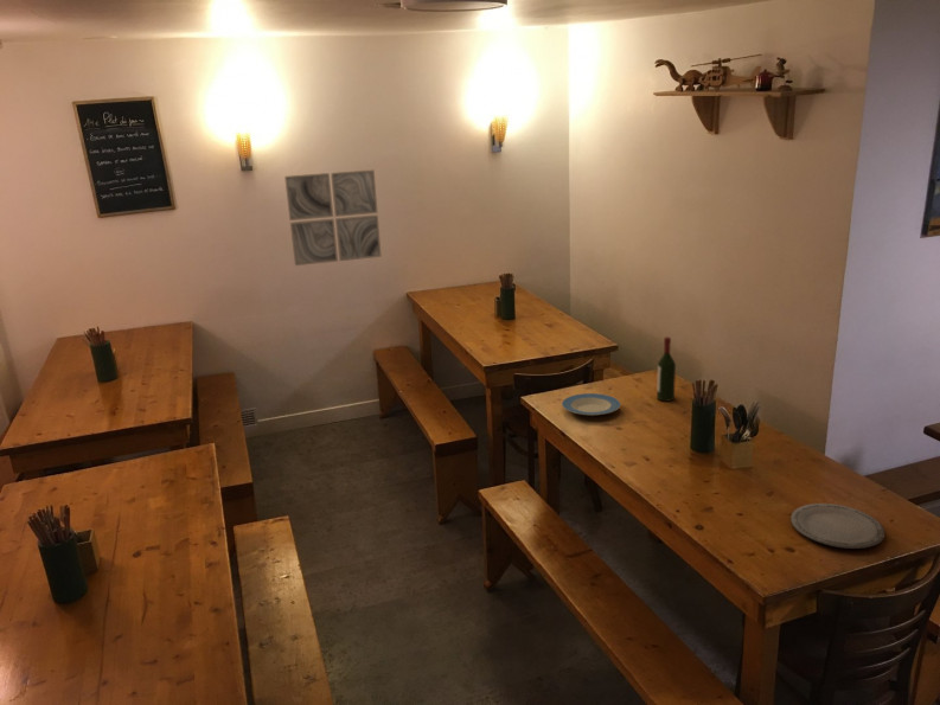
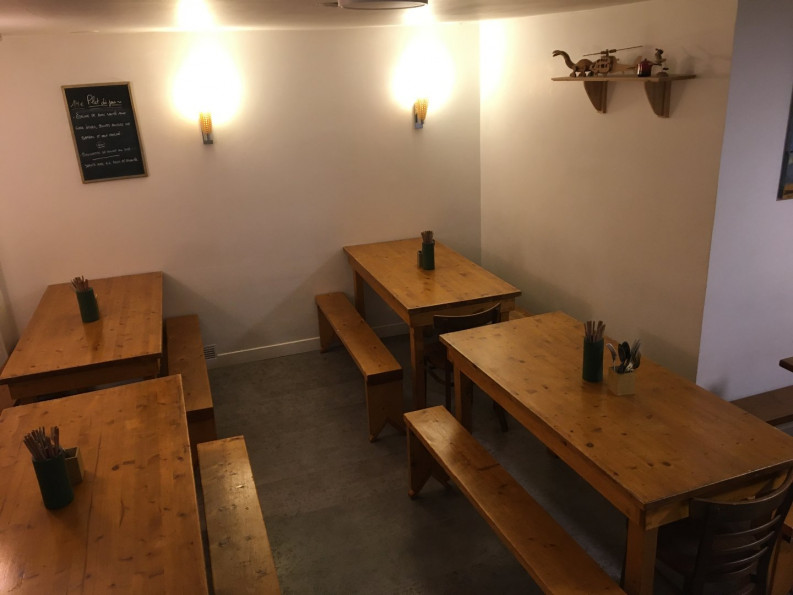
- wall art [283,168,383,267]
- wine bottle [656,335,677,403]
- plate [789,502,885,550]
- plate [561,392,621,417]
